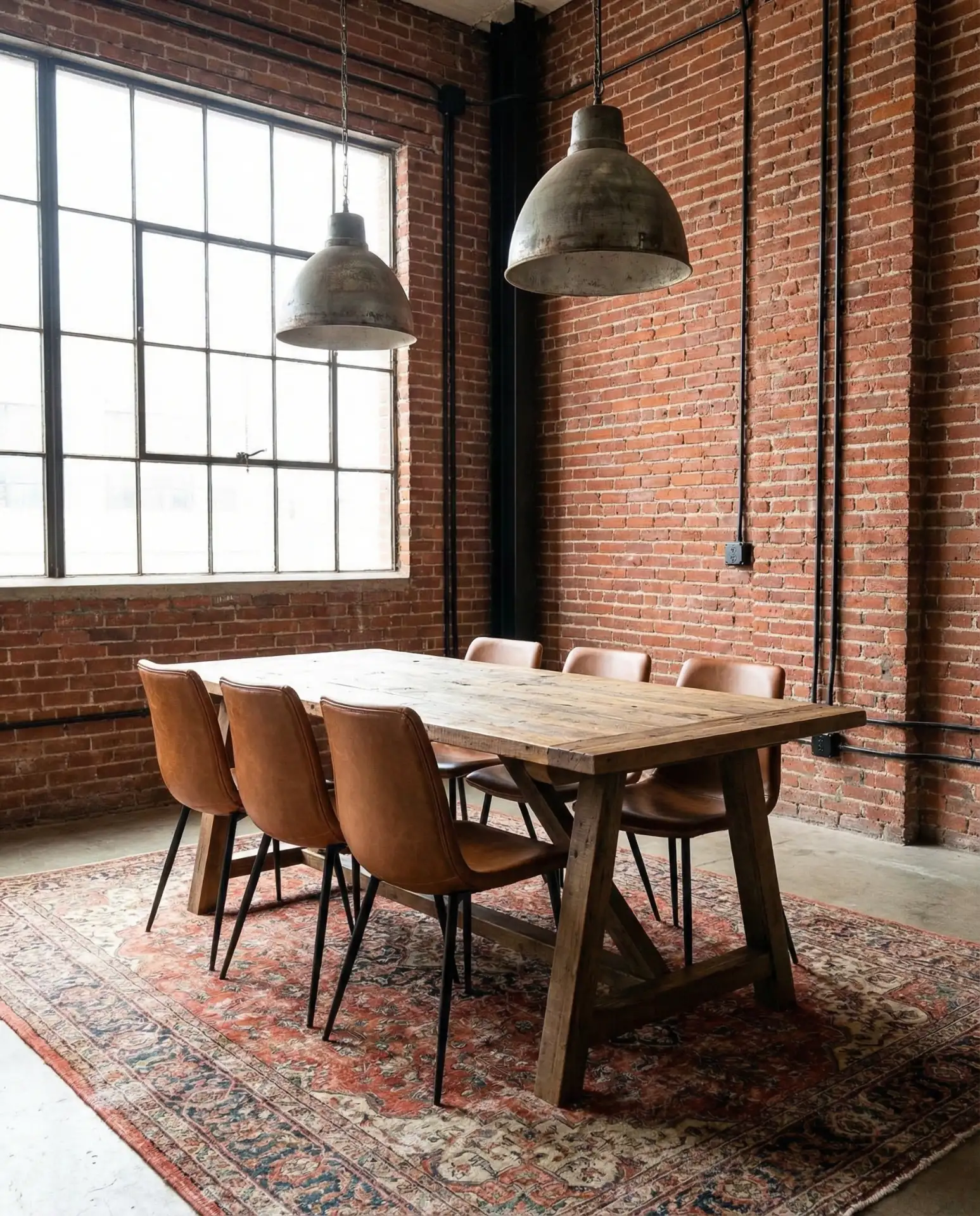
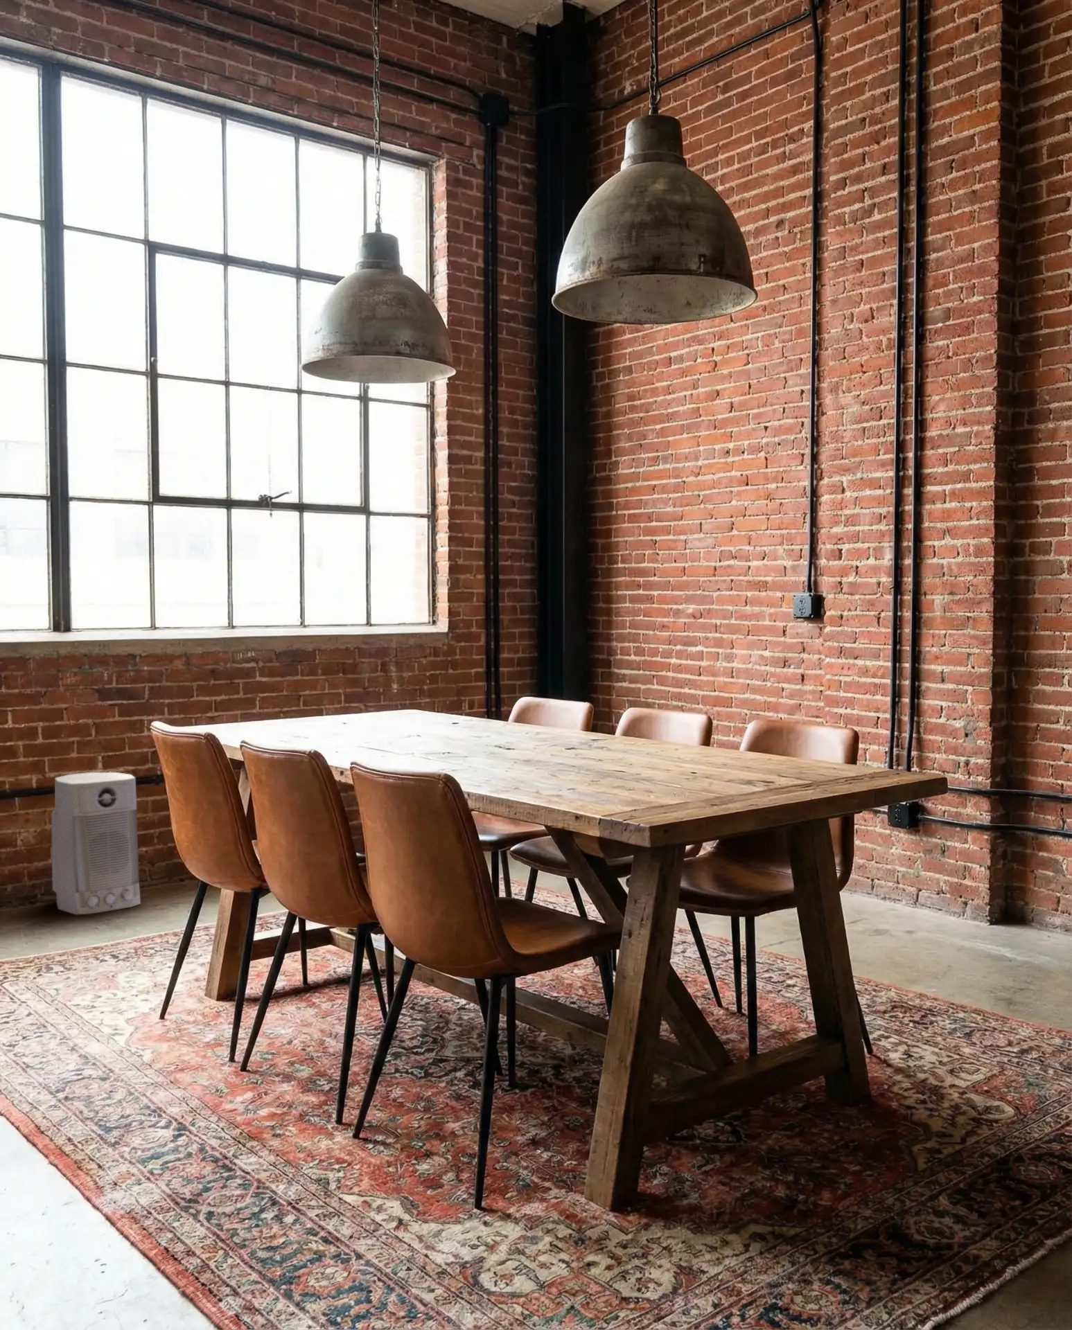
+ air purifier [50,772,141,915]
